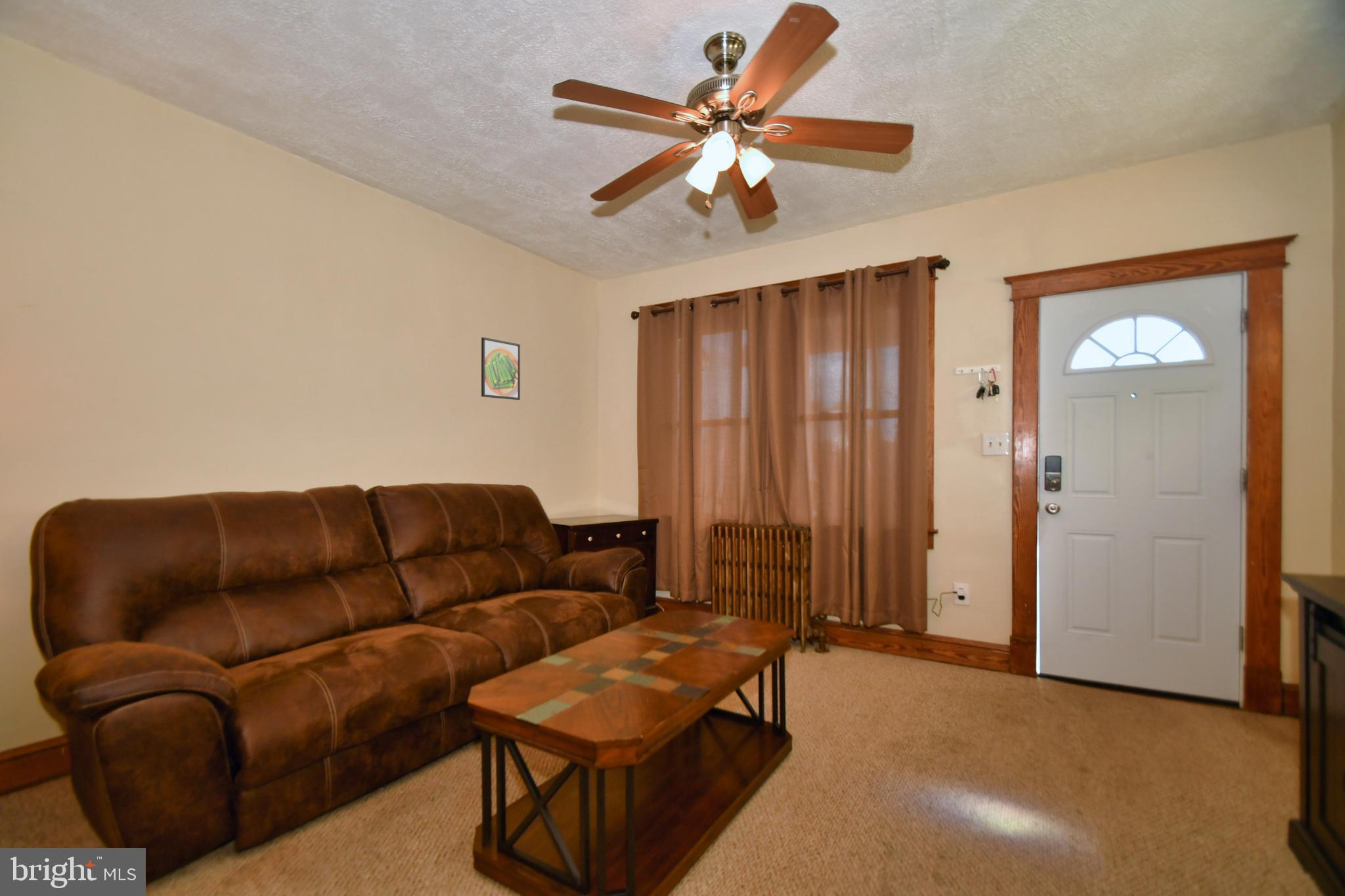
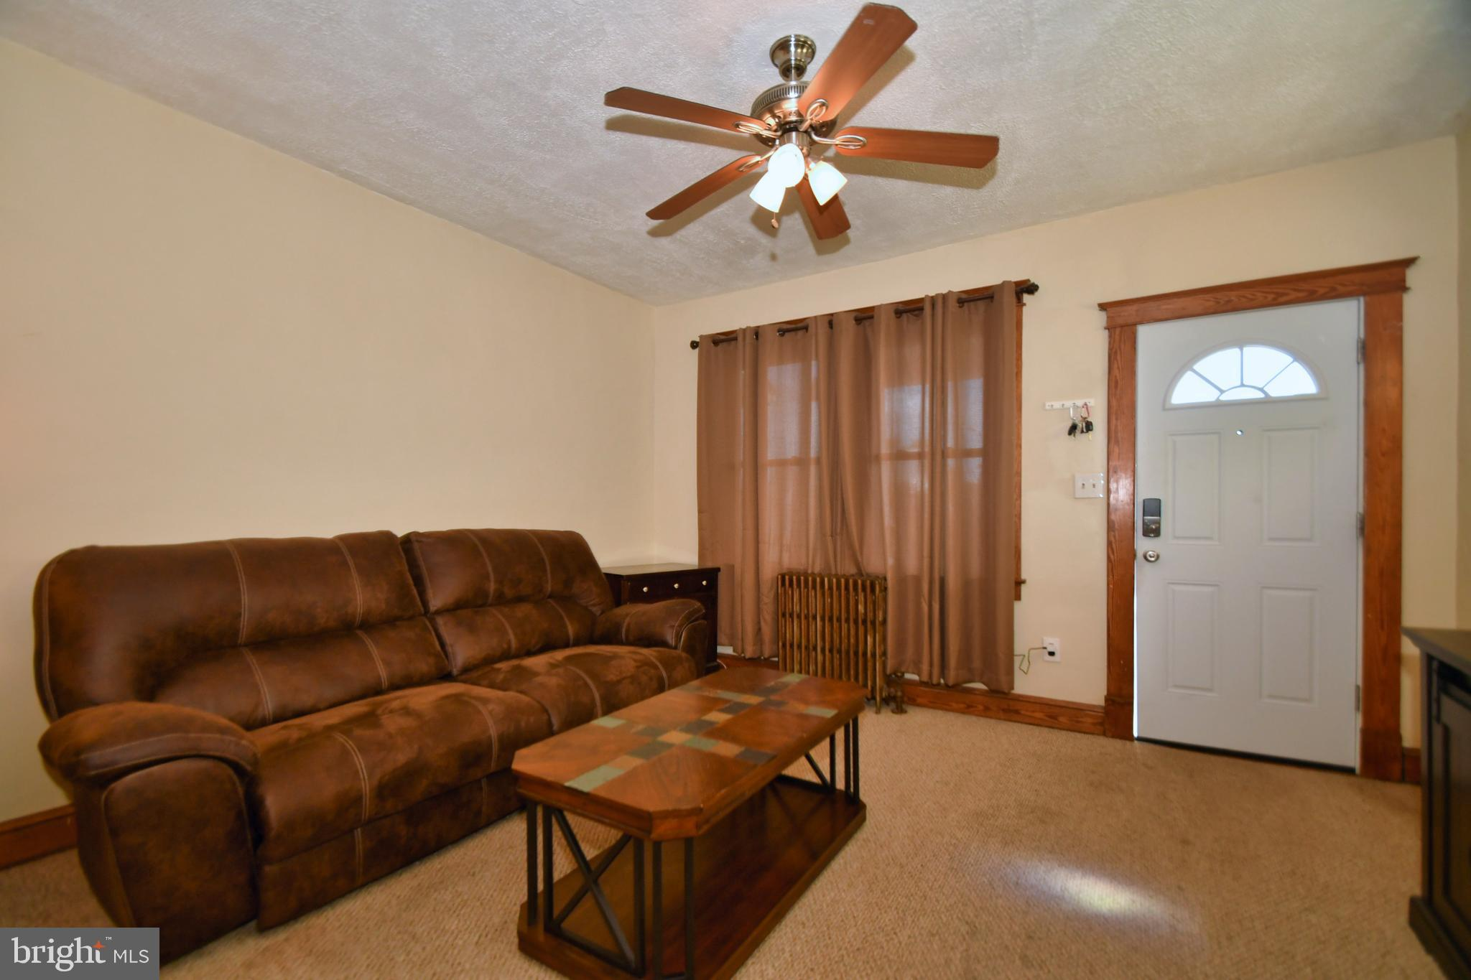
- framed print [481,337,521,400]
